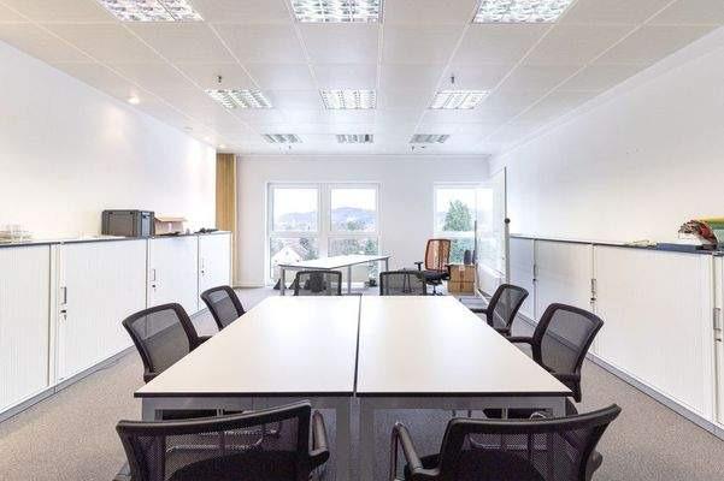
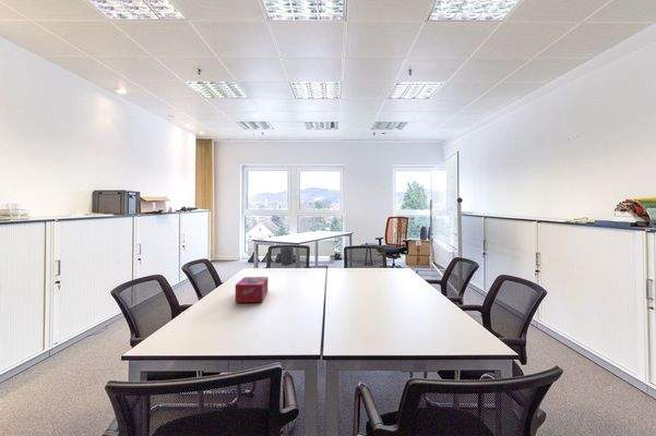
+ tissue box [235,276,269,303]
